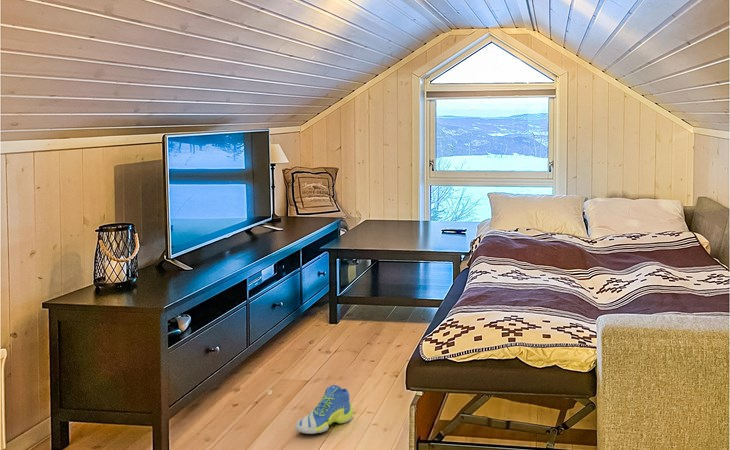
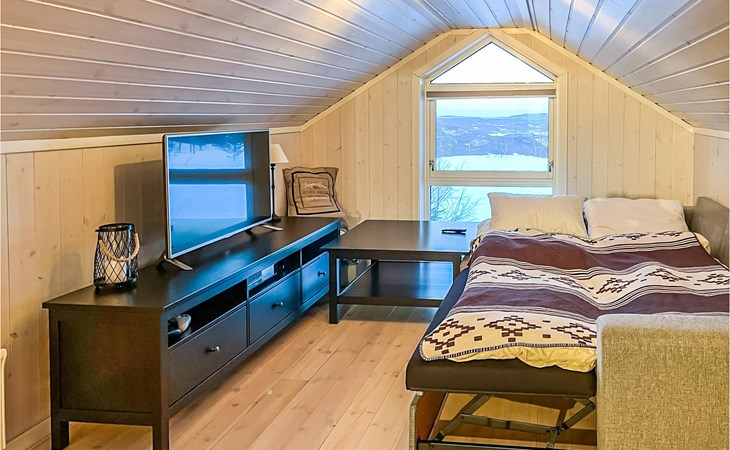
- sneaker [294,384,354,435]
